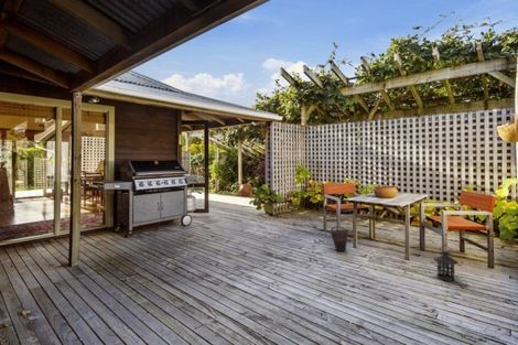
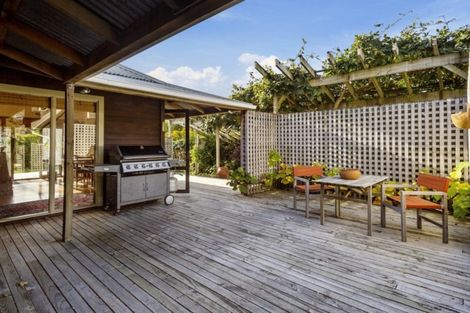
- lantern [432,242,460,282]
- bucket [328,225,350,252]
